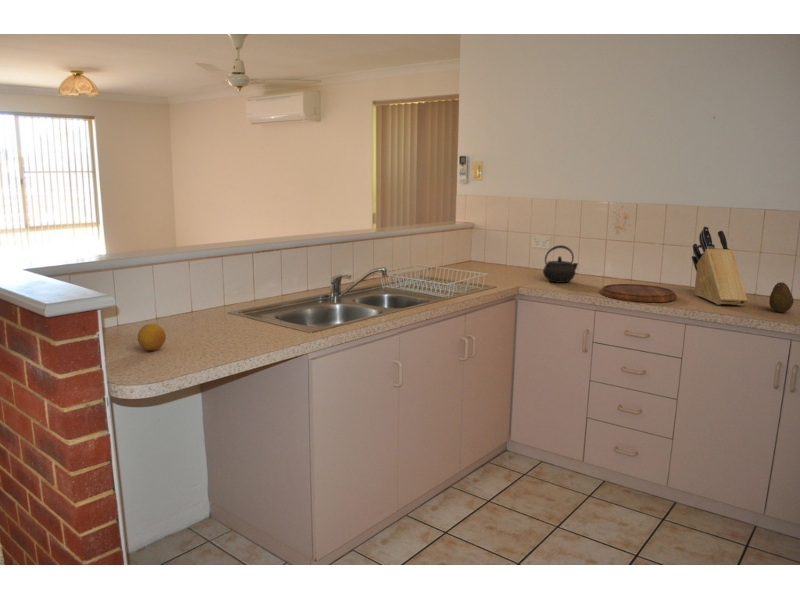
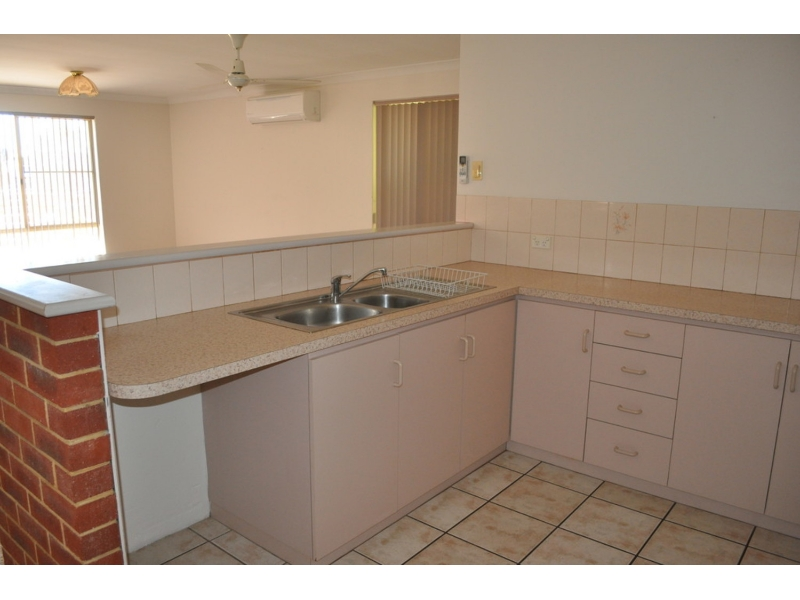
- cutting board [599,283,678,303]
- fruit [137,323,167,351]
- knife block [691,225,748,306]
- kettle [542,244,579,284]
- fruit [768,281,794,313]
